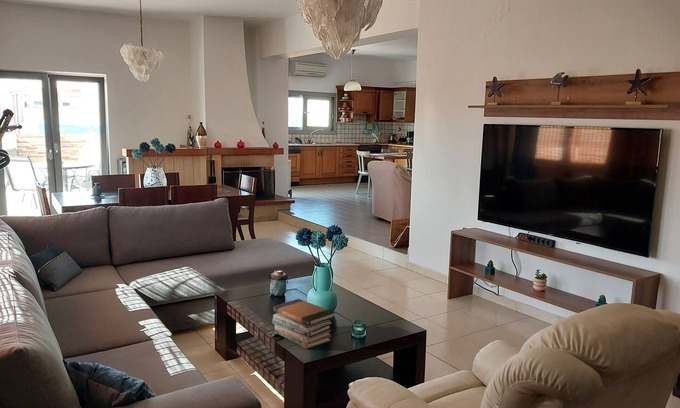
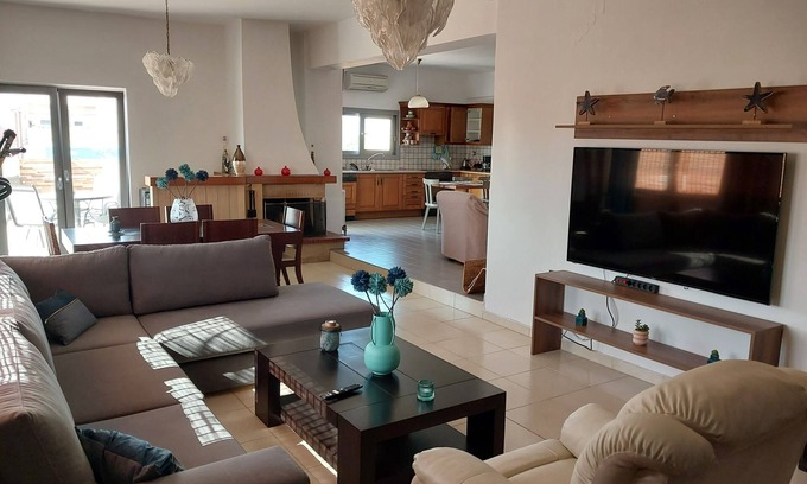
- book stack [272,298,336,350]
